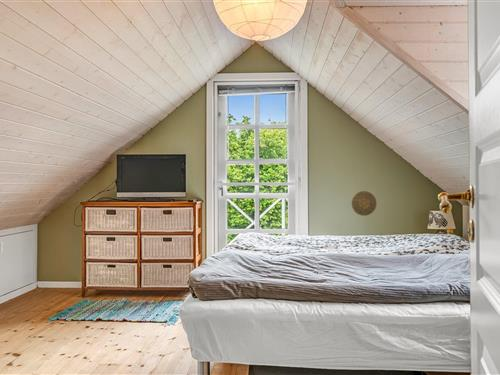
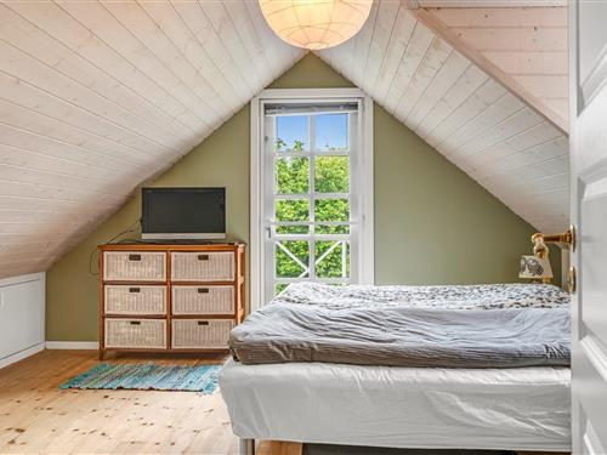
- decorative plate [351,190,378,217]
